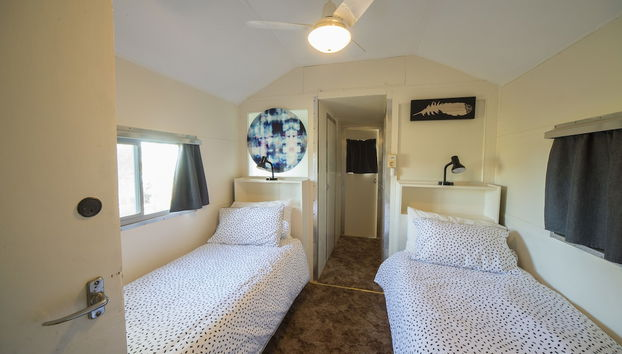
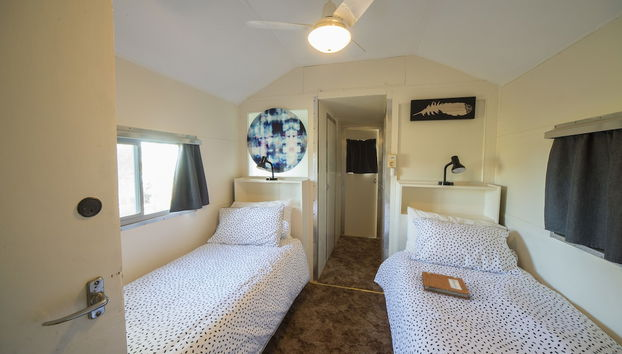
+ notebook [421,270,471,301]
